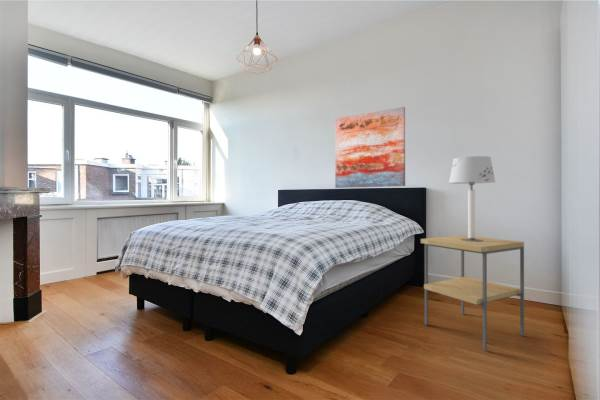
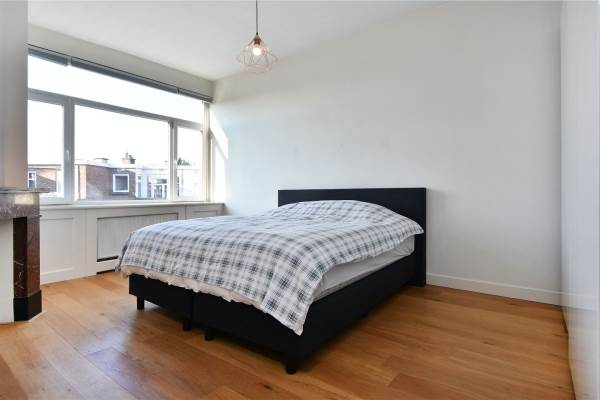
- table lamp [448,155,497,242]
- side table [420,234,525,351]
- wall art [334,106,406,189]
